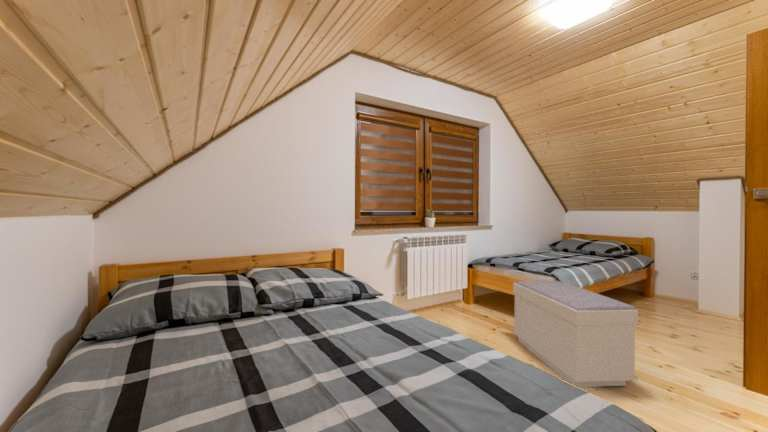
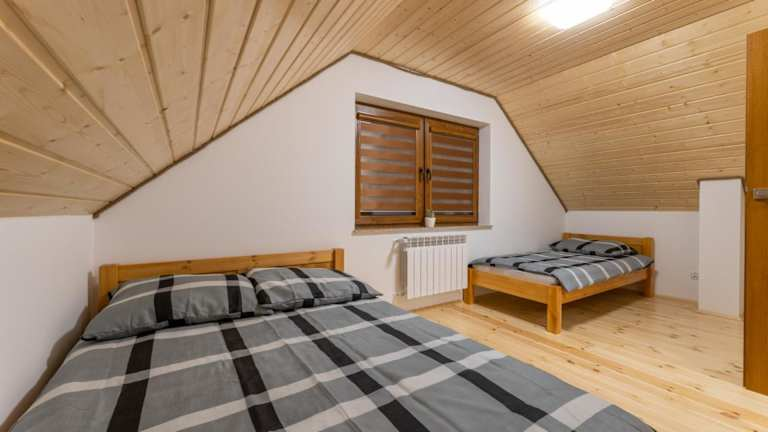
- bench [512,280,639,388]
